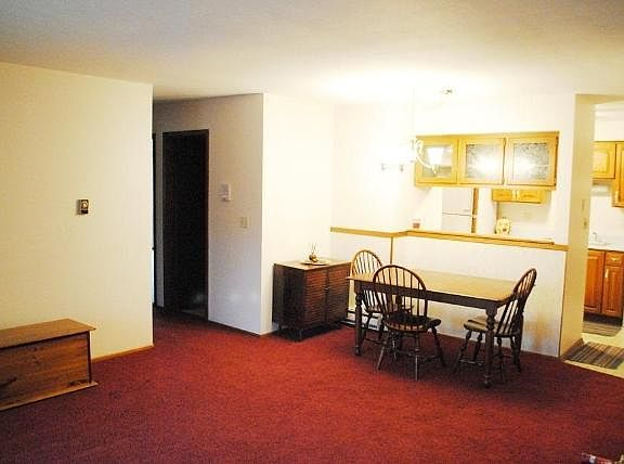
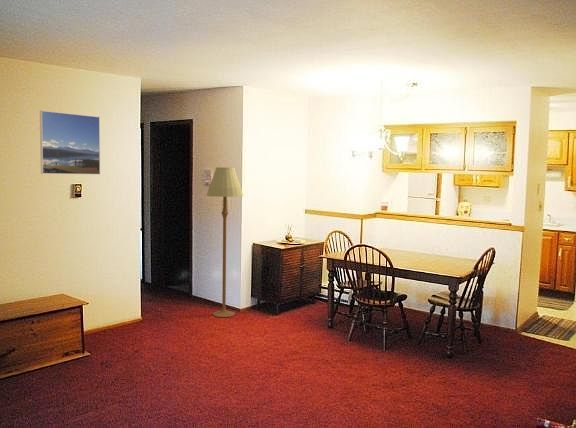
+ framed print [39,110,101,176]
+ floor lamp [206,166,244,318]
